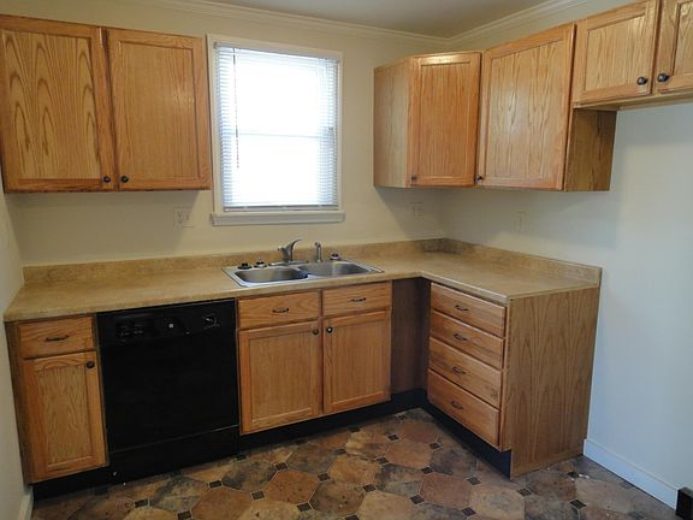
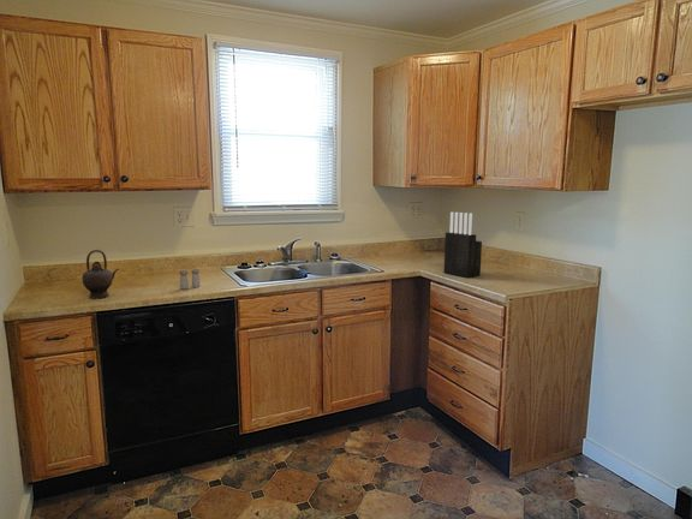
+ salt and pepper shaker [179,268,201,291]
+ knife block [443,211,483,279]
+ teapot [80,249,120,299]
